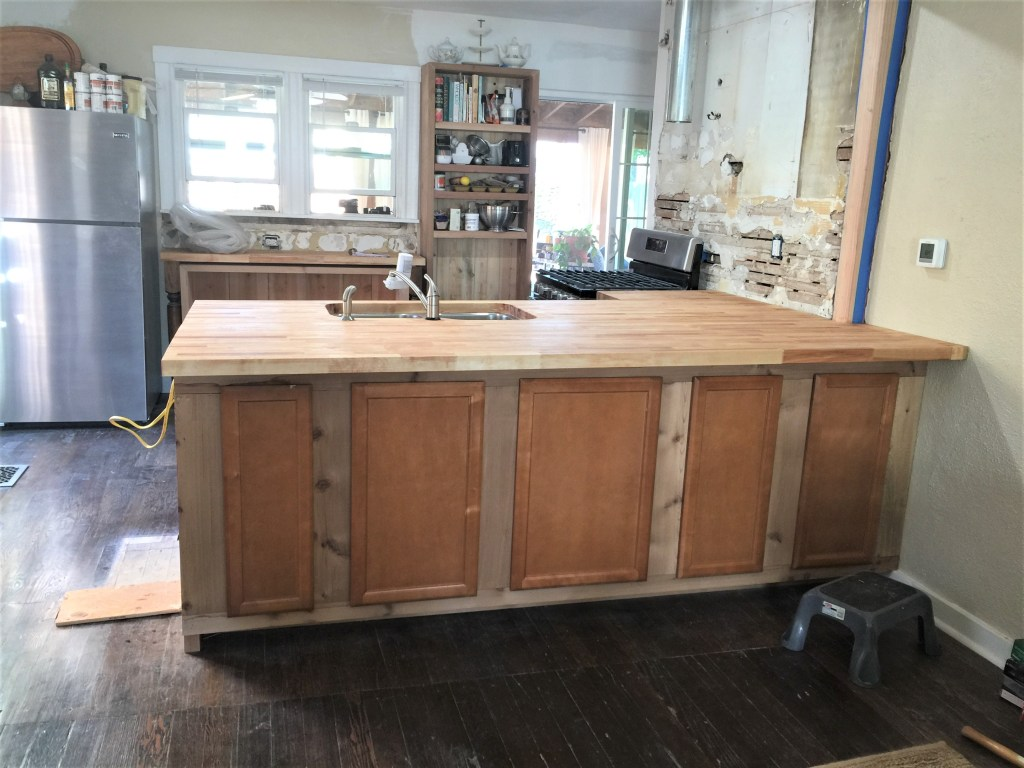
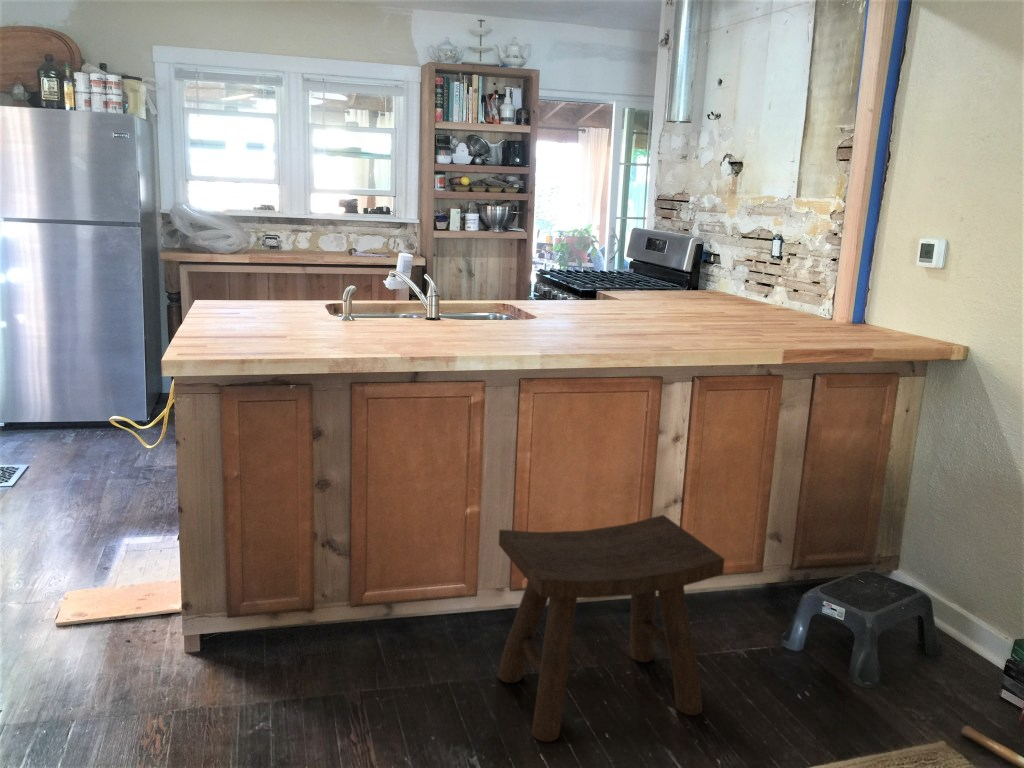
+ stool [497,514,726,743]
